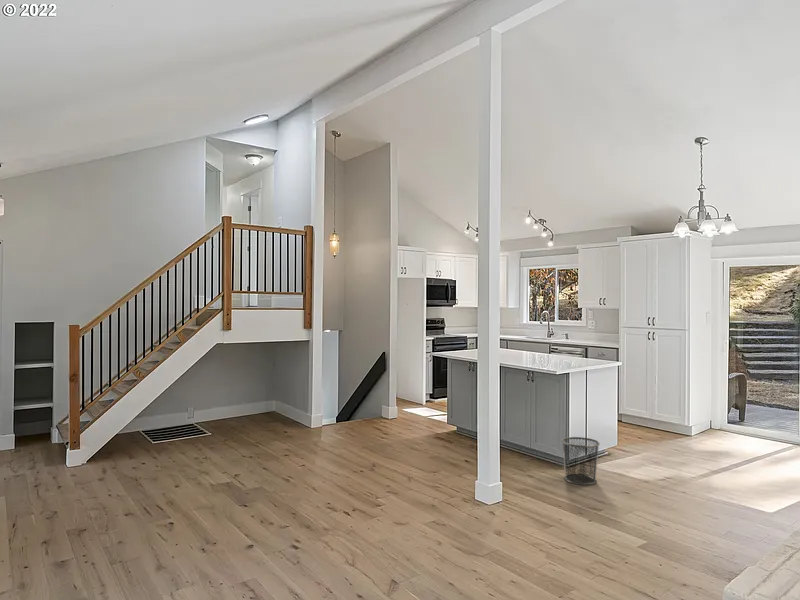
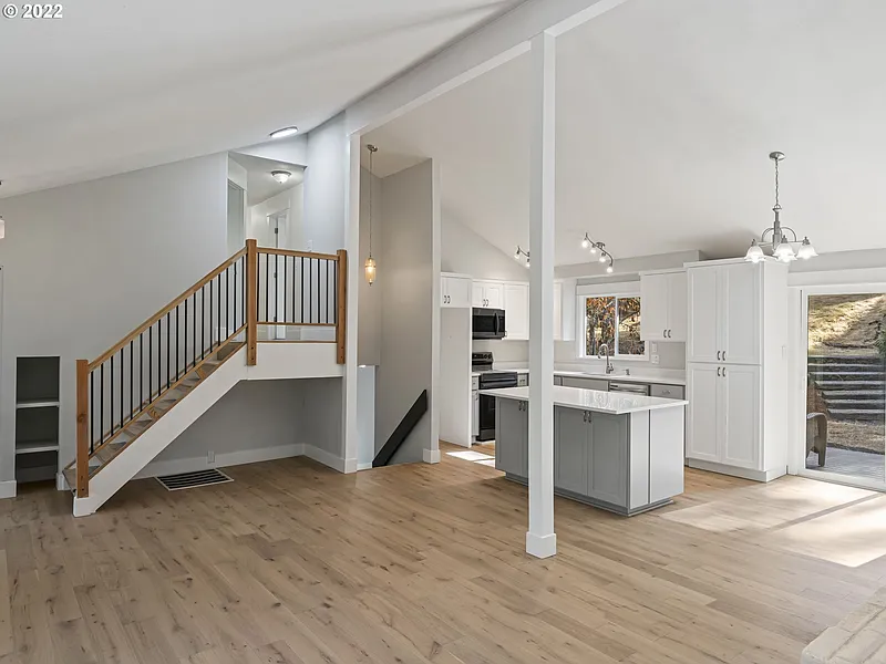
- waste bin [561,436,601,486]
